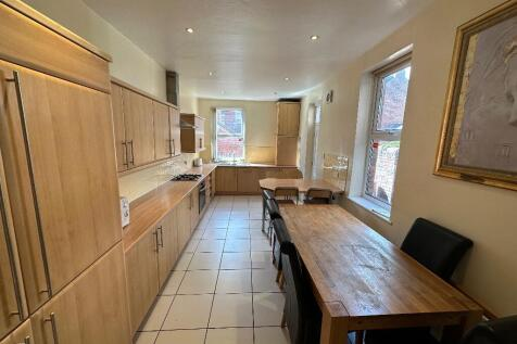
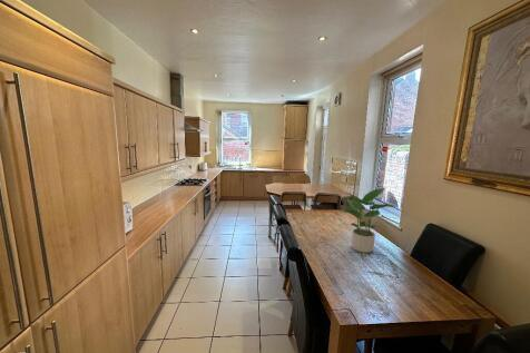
+ potted plant [338,187,398,254]
